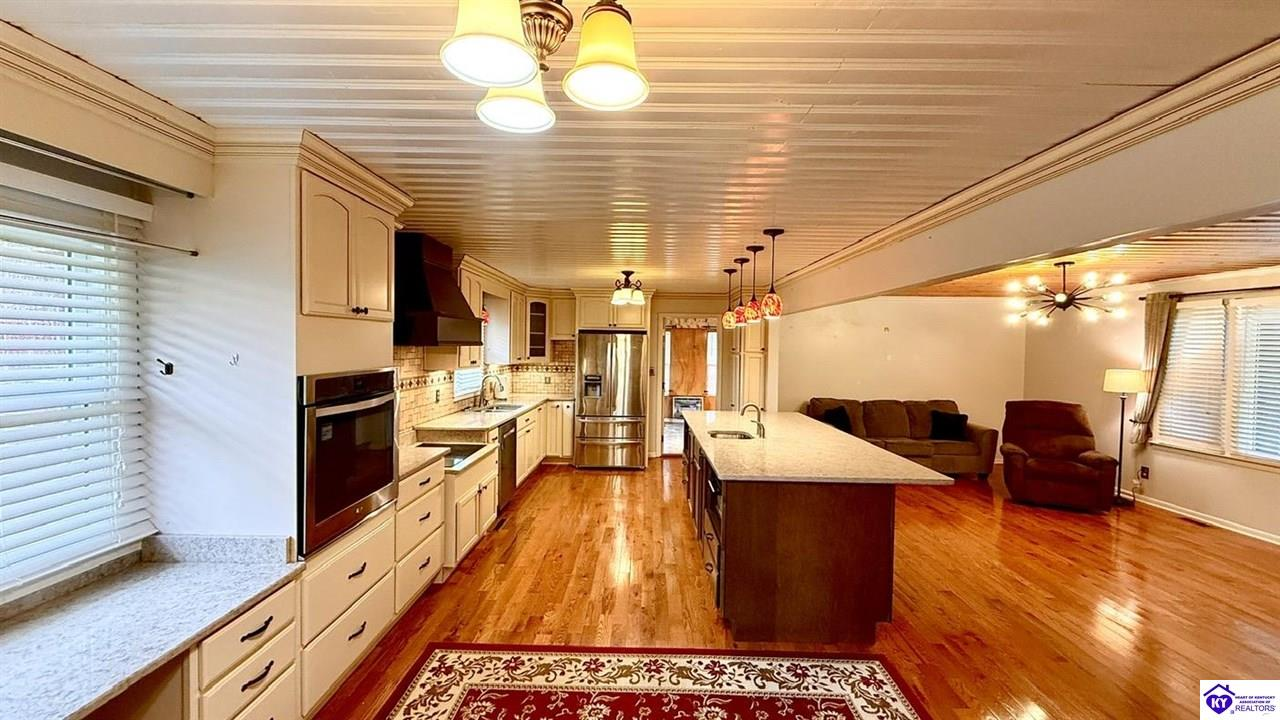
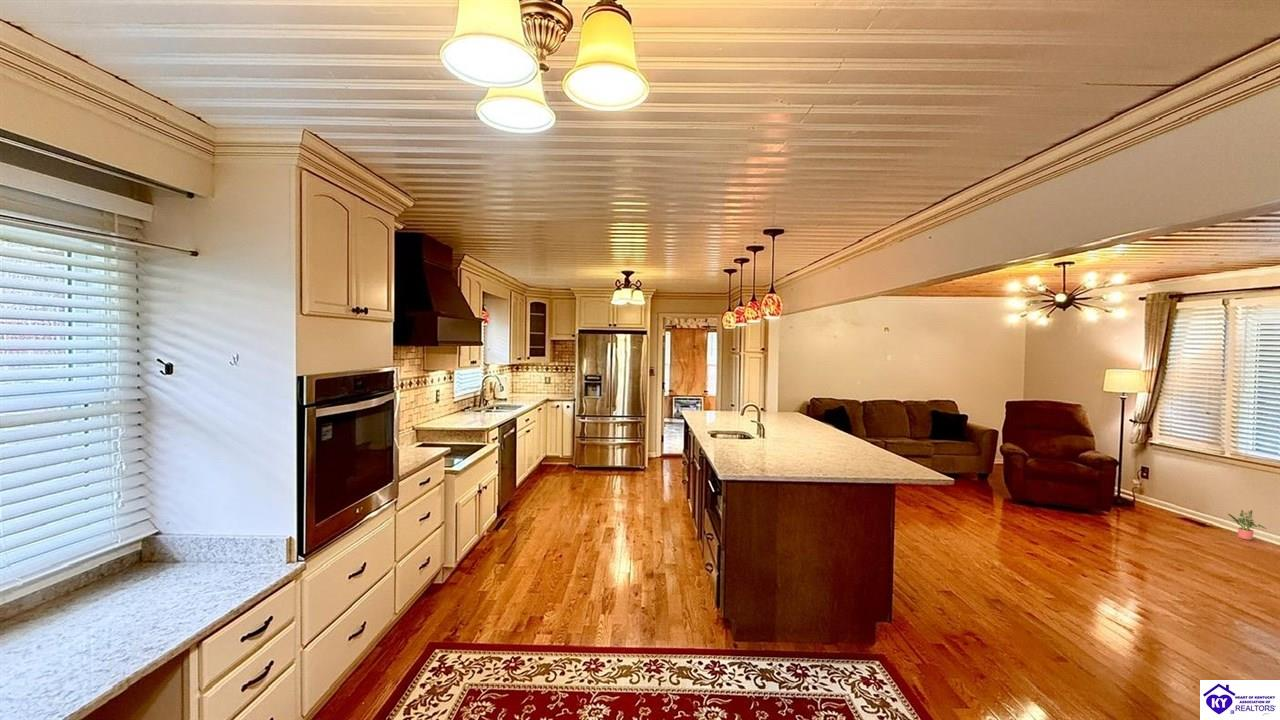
+ potted plant [1227,509,1268,541]
